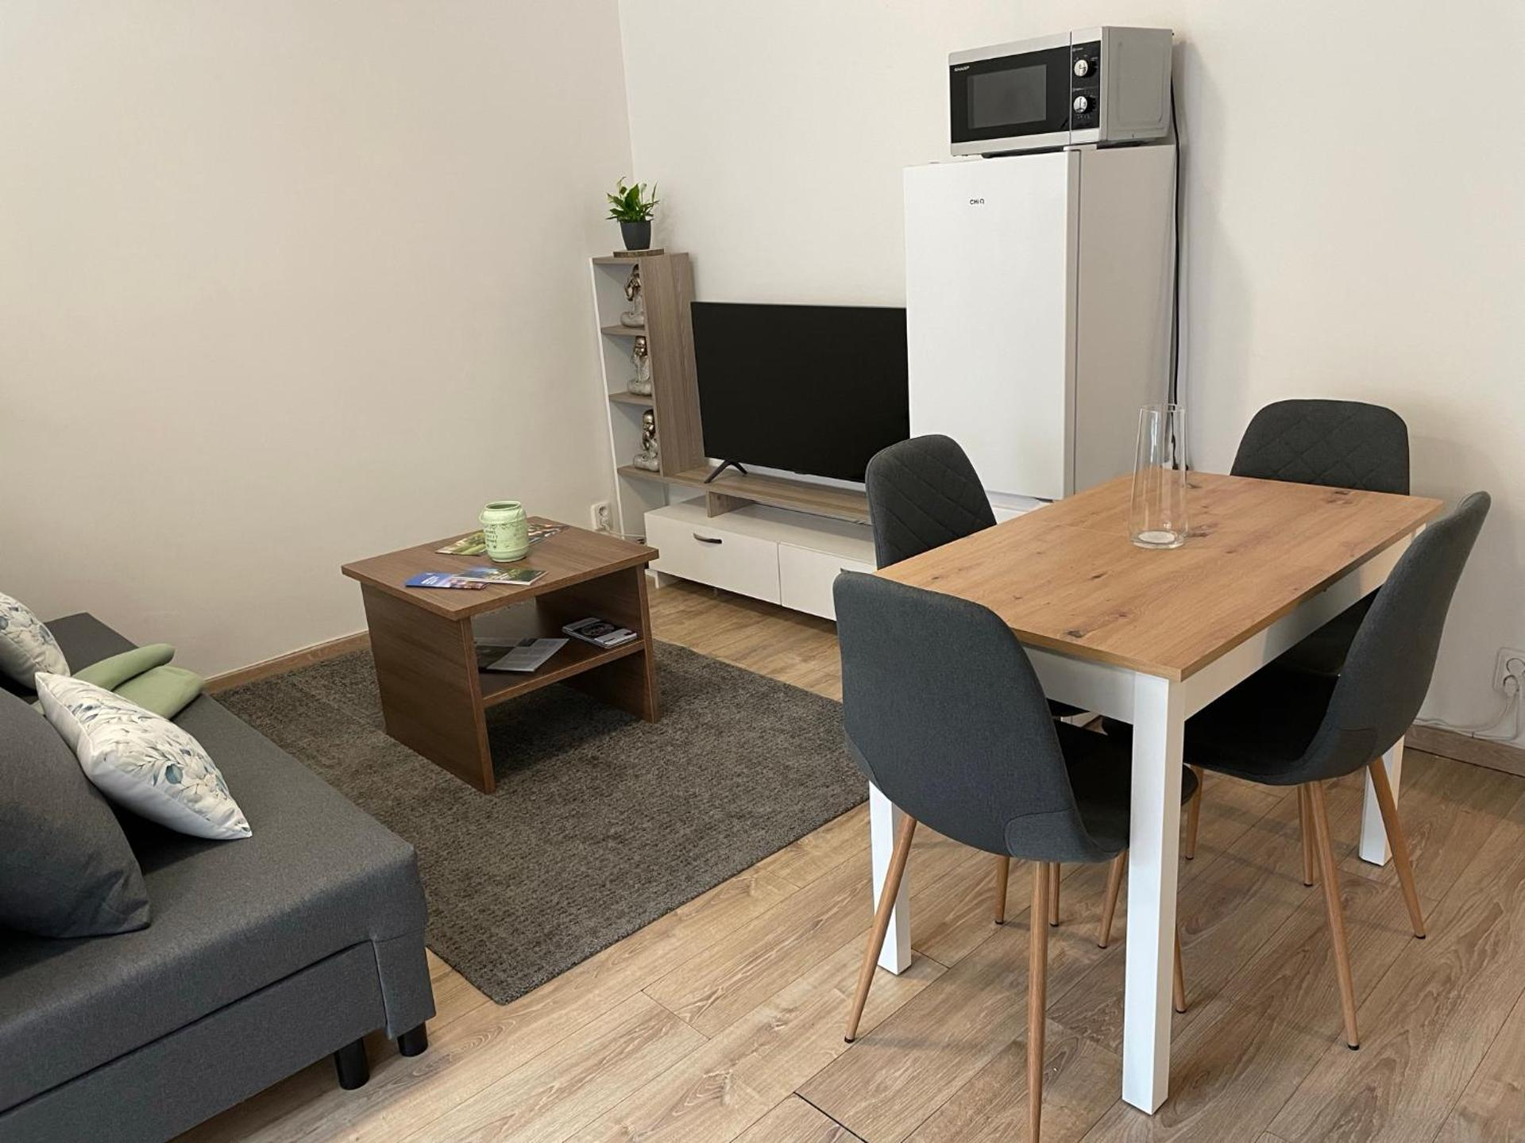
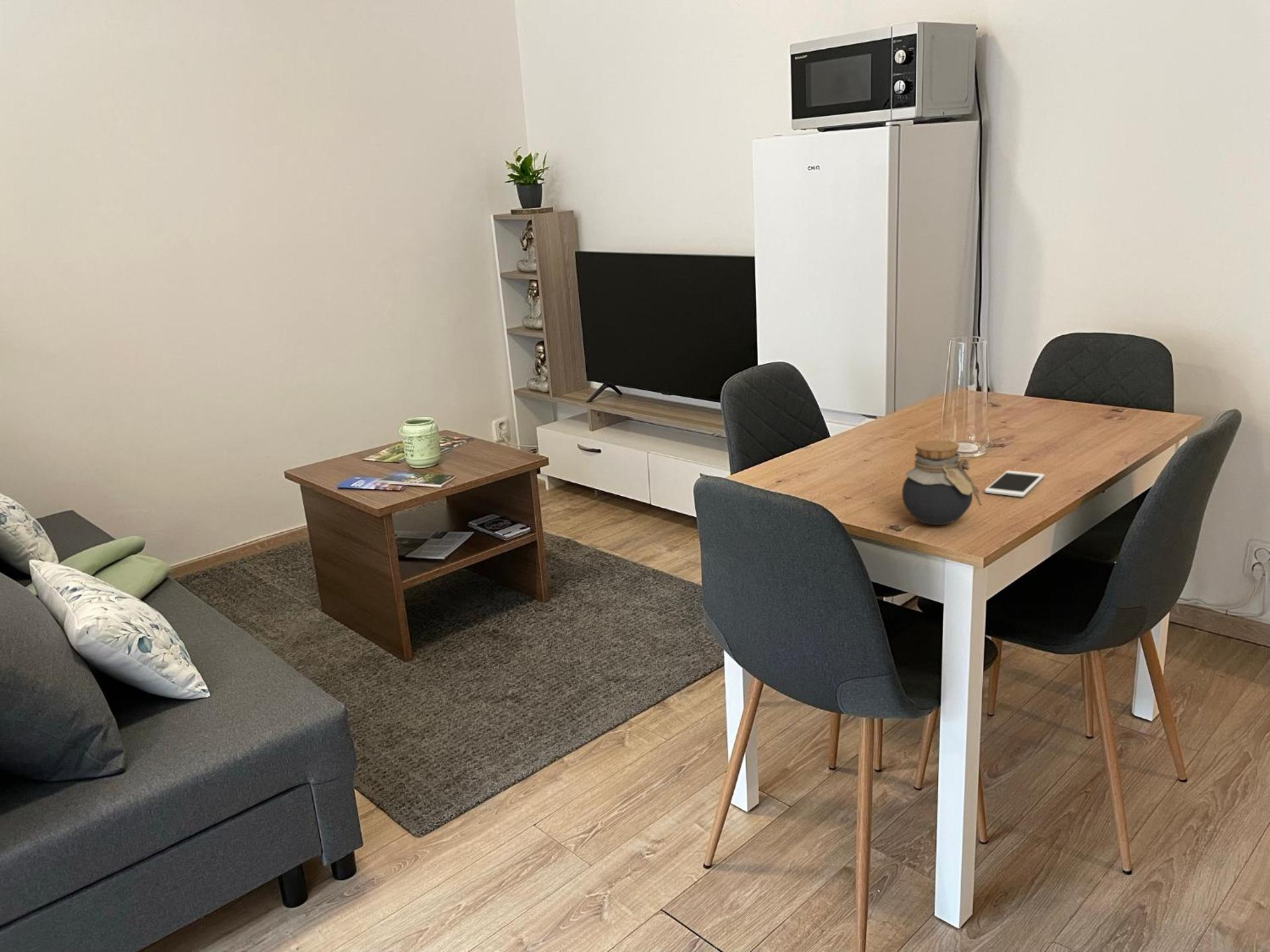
+ jar [902,440,982,526]
+ cell phone [984,470,1045,497]
